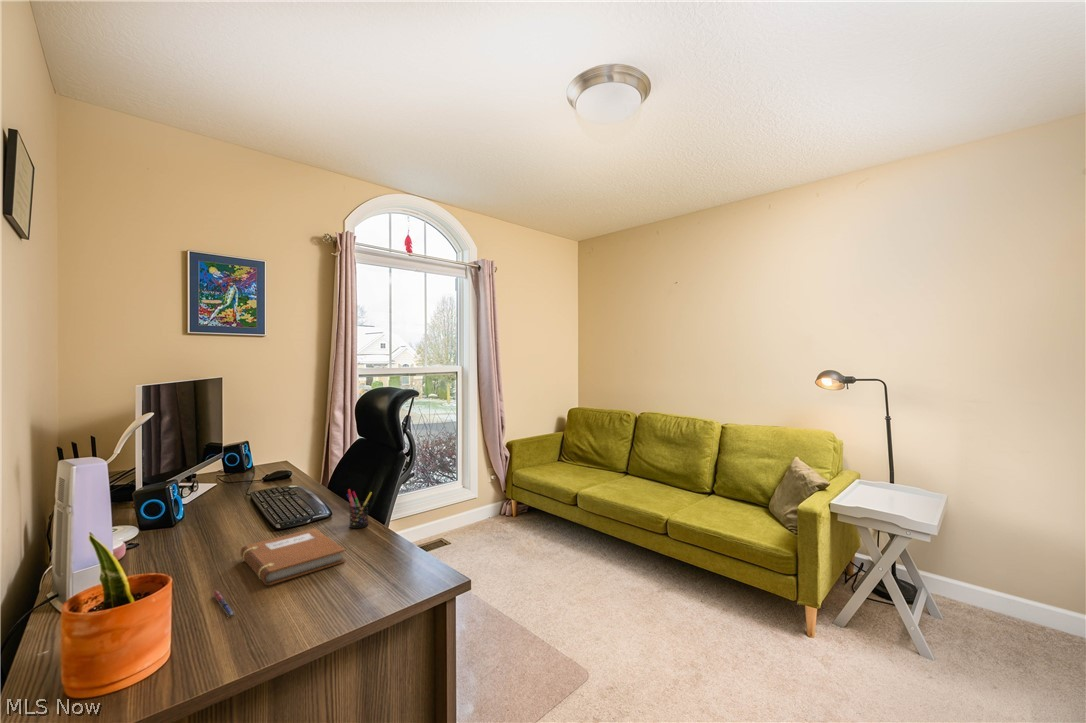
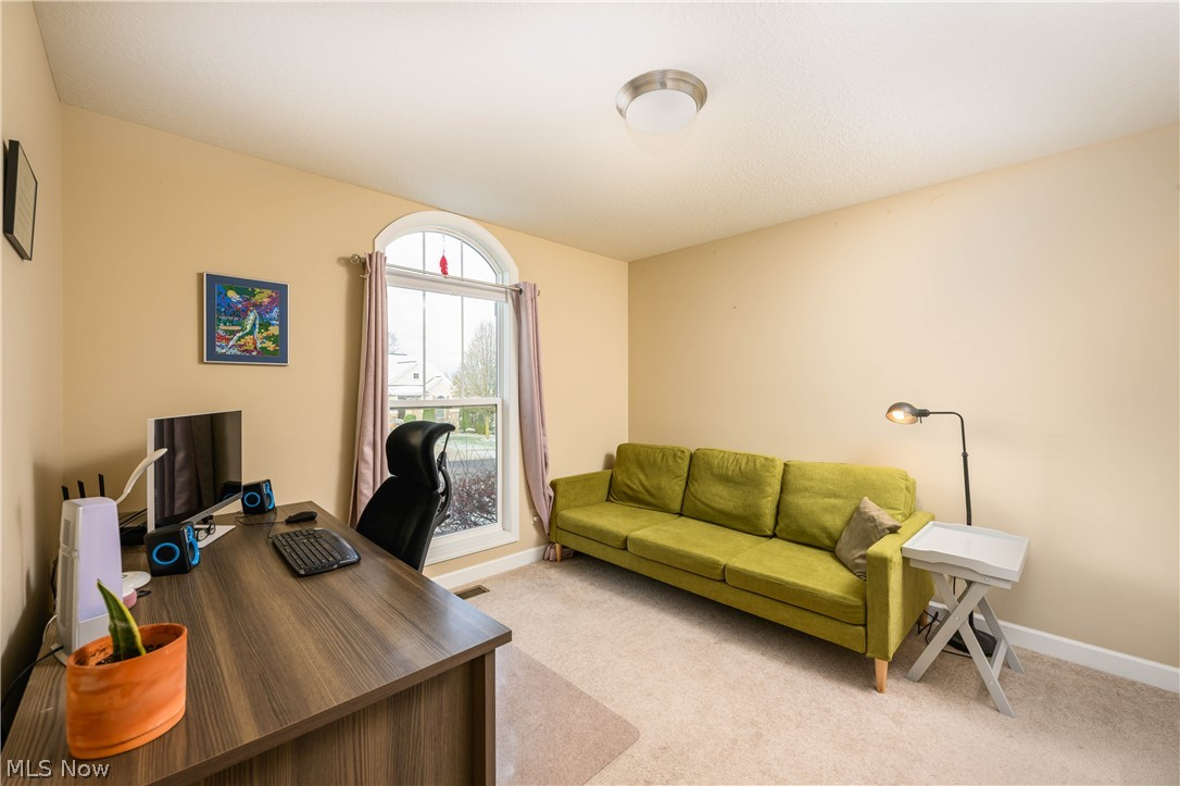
- pen [212,590,236,617]
- notebook [240,527,346,586]
- pen holder [345,488,373,530]
